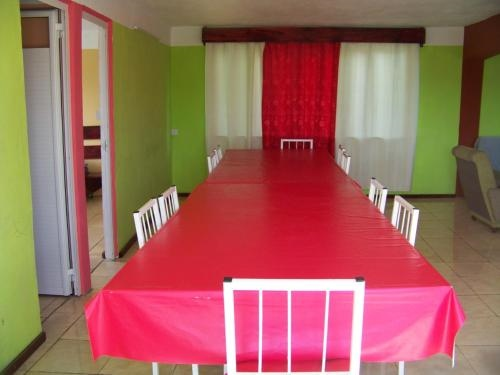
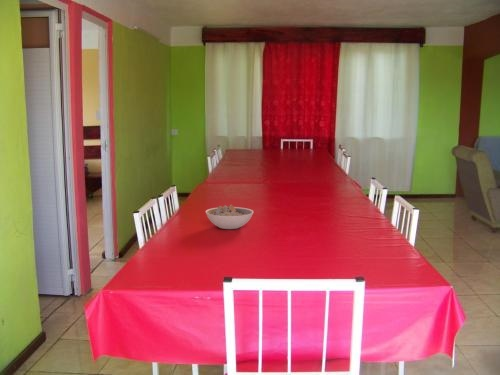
+ bowl [205,204,254,230]
